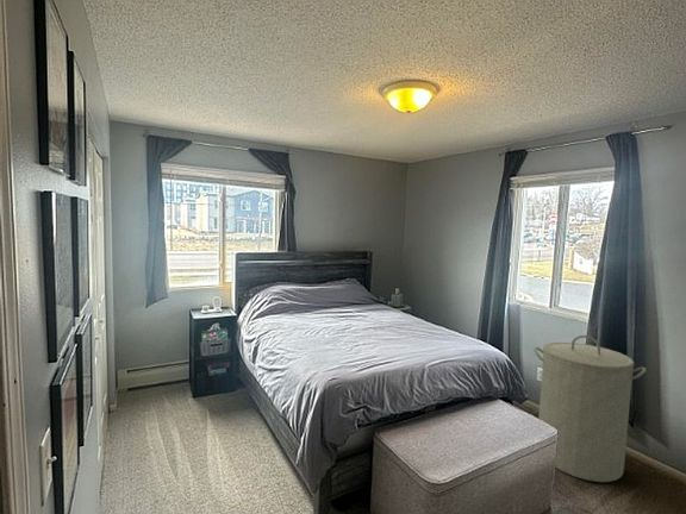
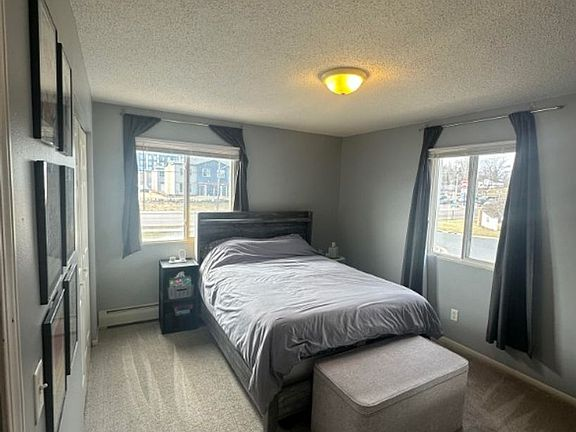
- laundry hamper [532,334,647,483]
